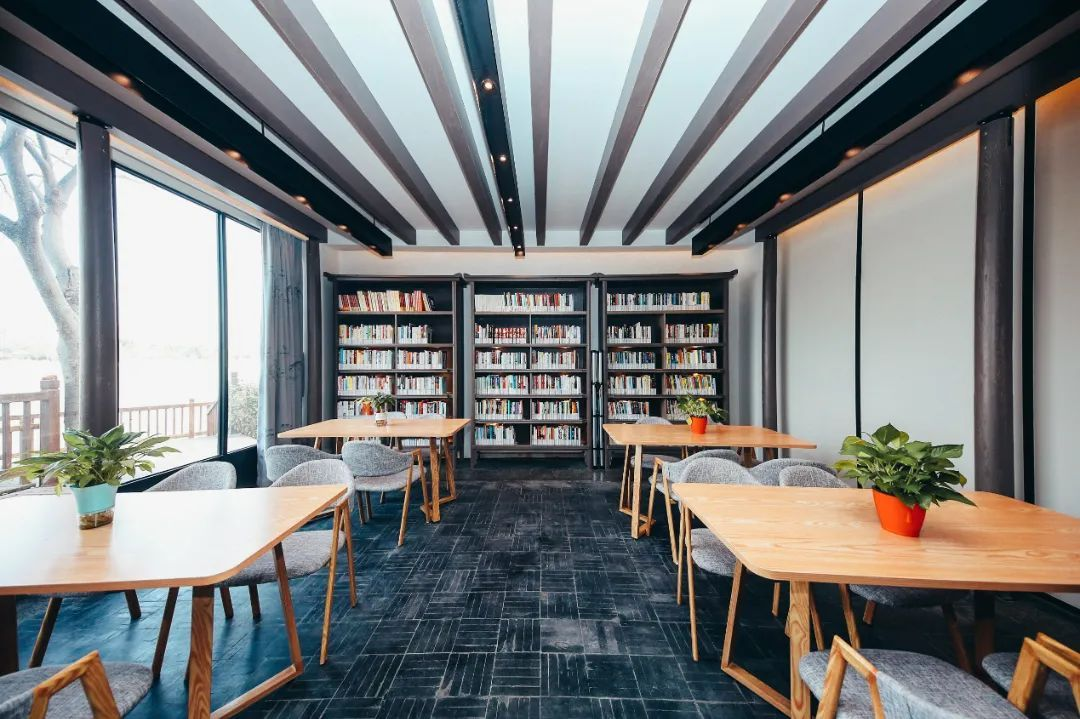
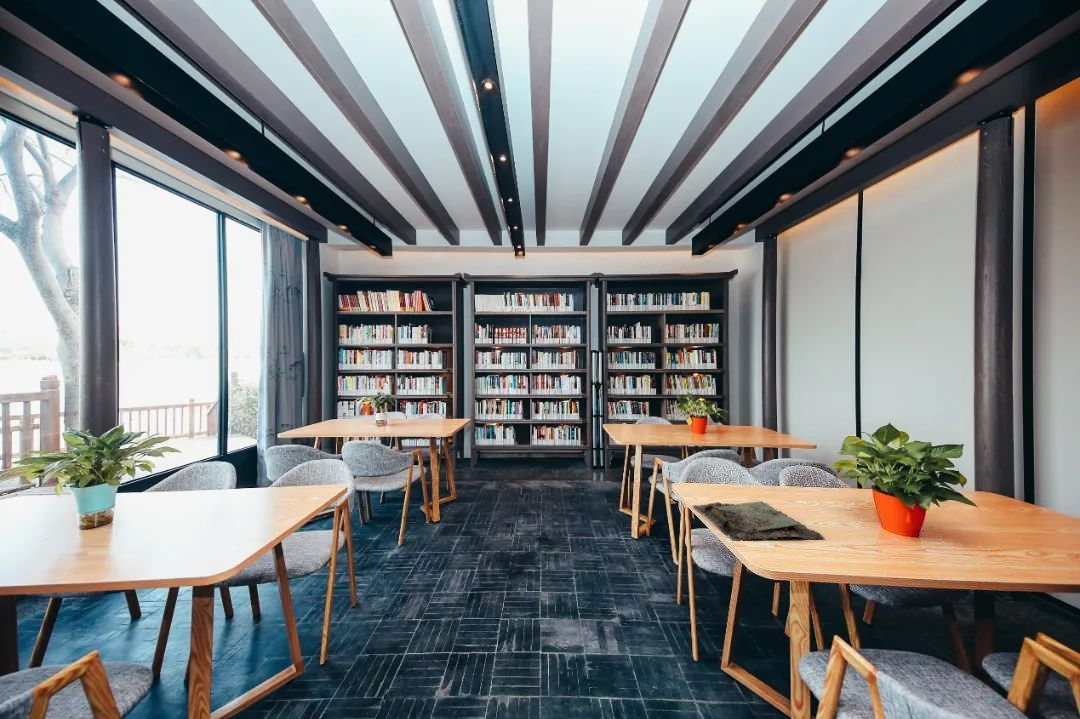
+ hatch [691,500,826,542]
